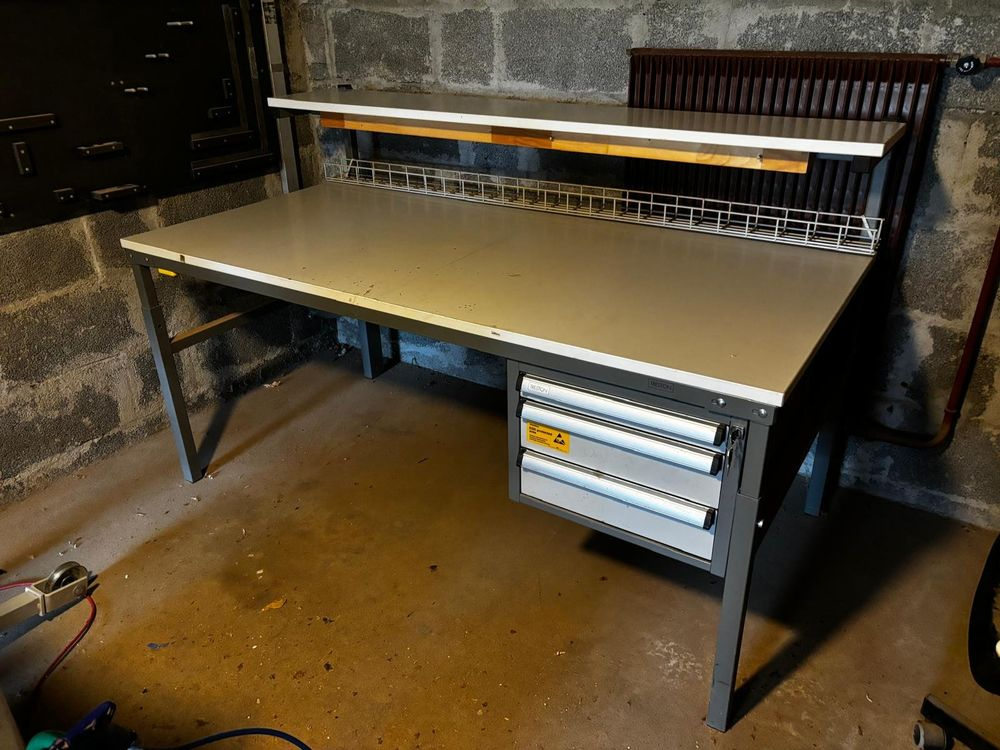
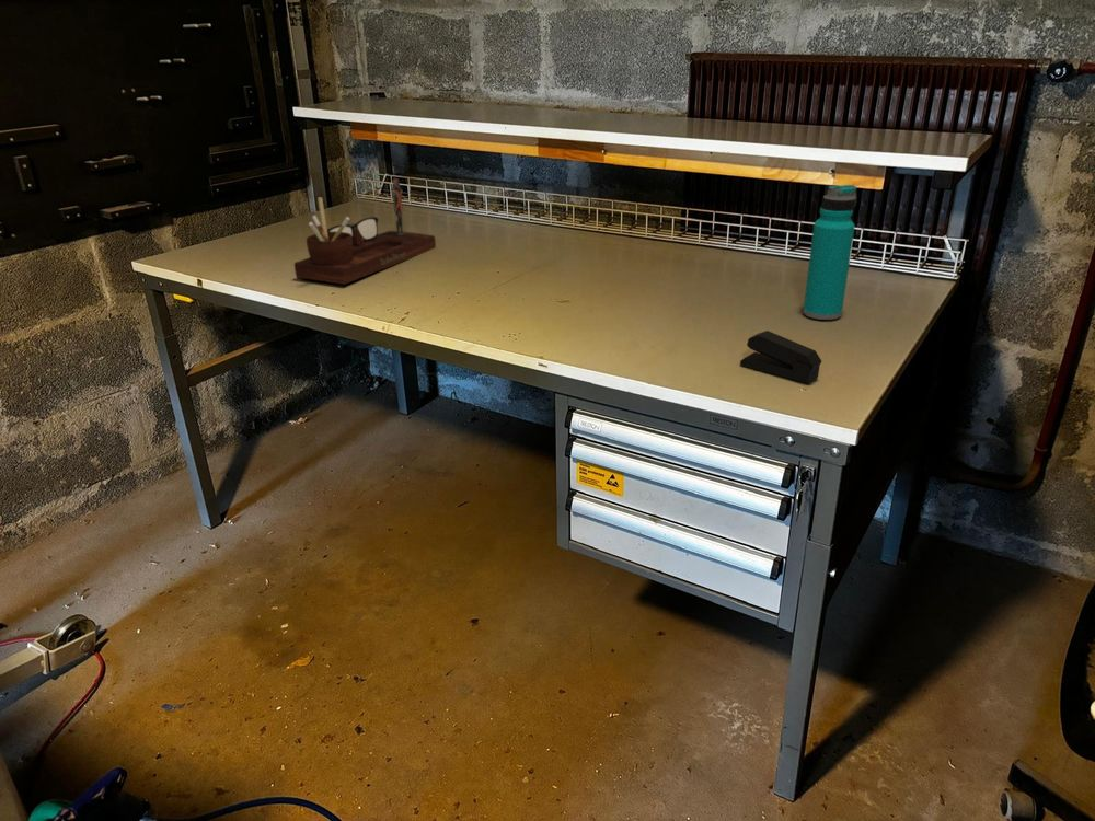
+ stapler [739,329,822,384]
+ desk organizer [293,178,437,286]
+ water bottle [802,184,857,321]
